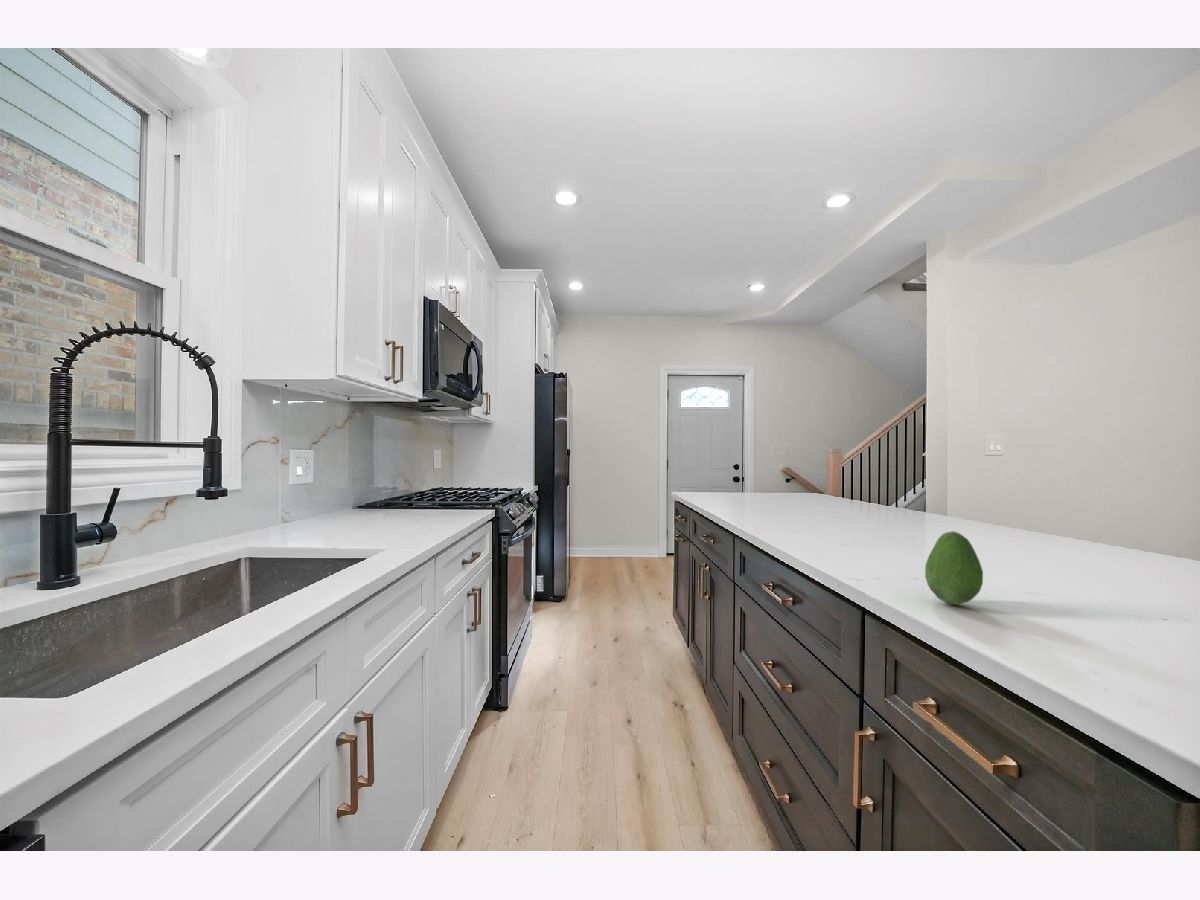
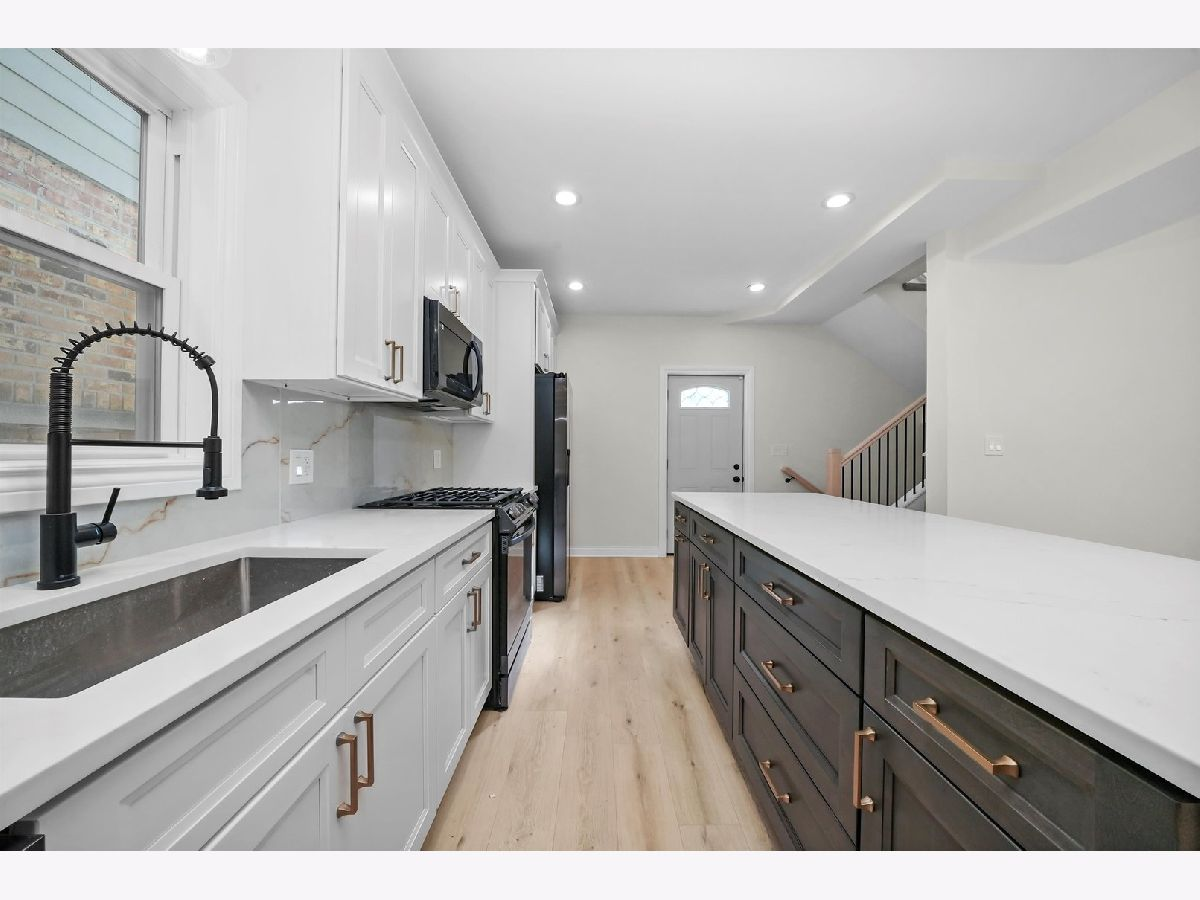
- fruit [924,530,984,606]
